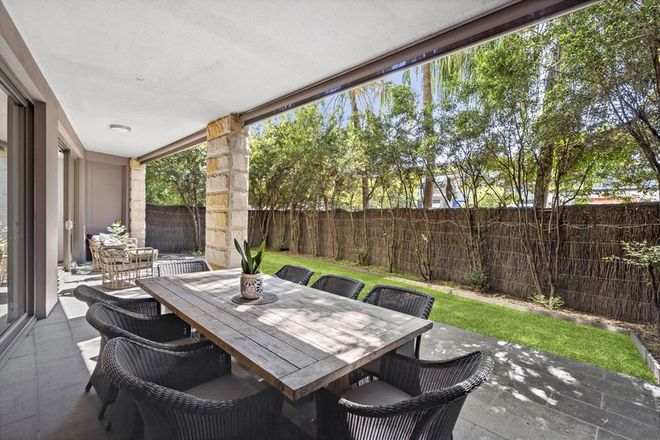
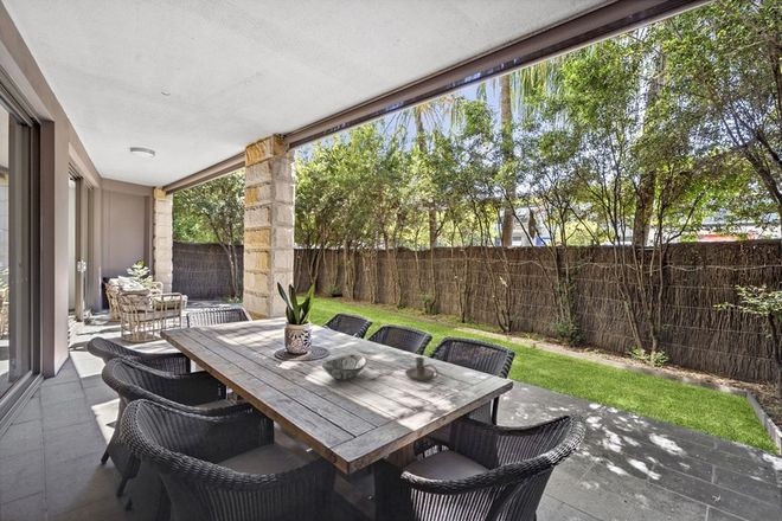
+ candle holder [404,356,440,381]
+ decorative bowl [320,354,368,381]
